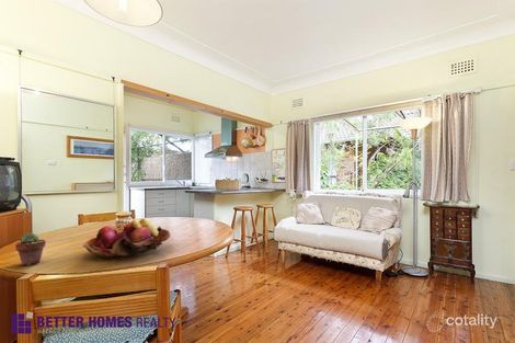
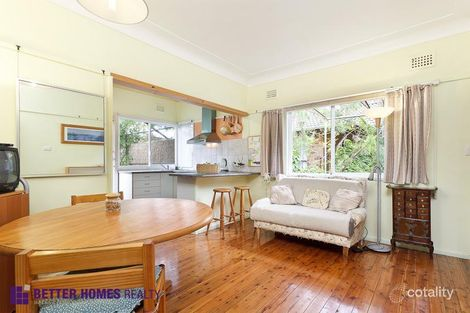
- fruit basket [82,217,172,261]
- potted succulent [14,232,47,266]
